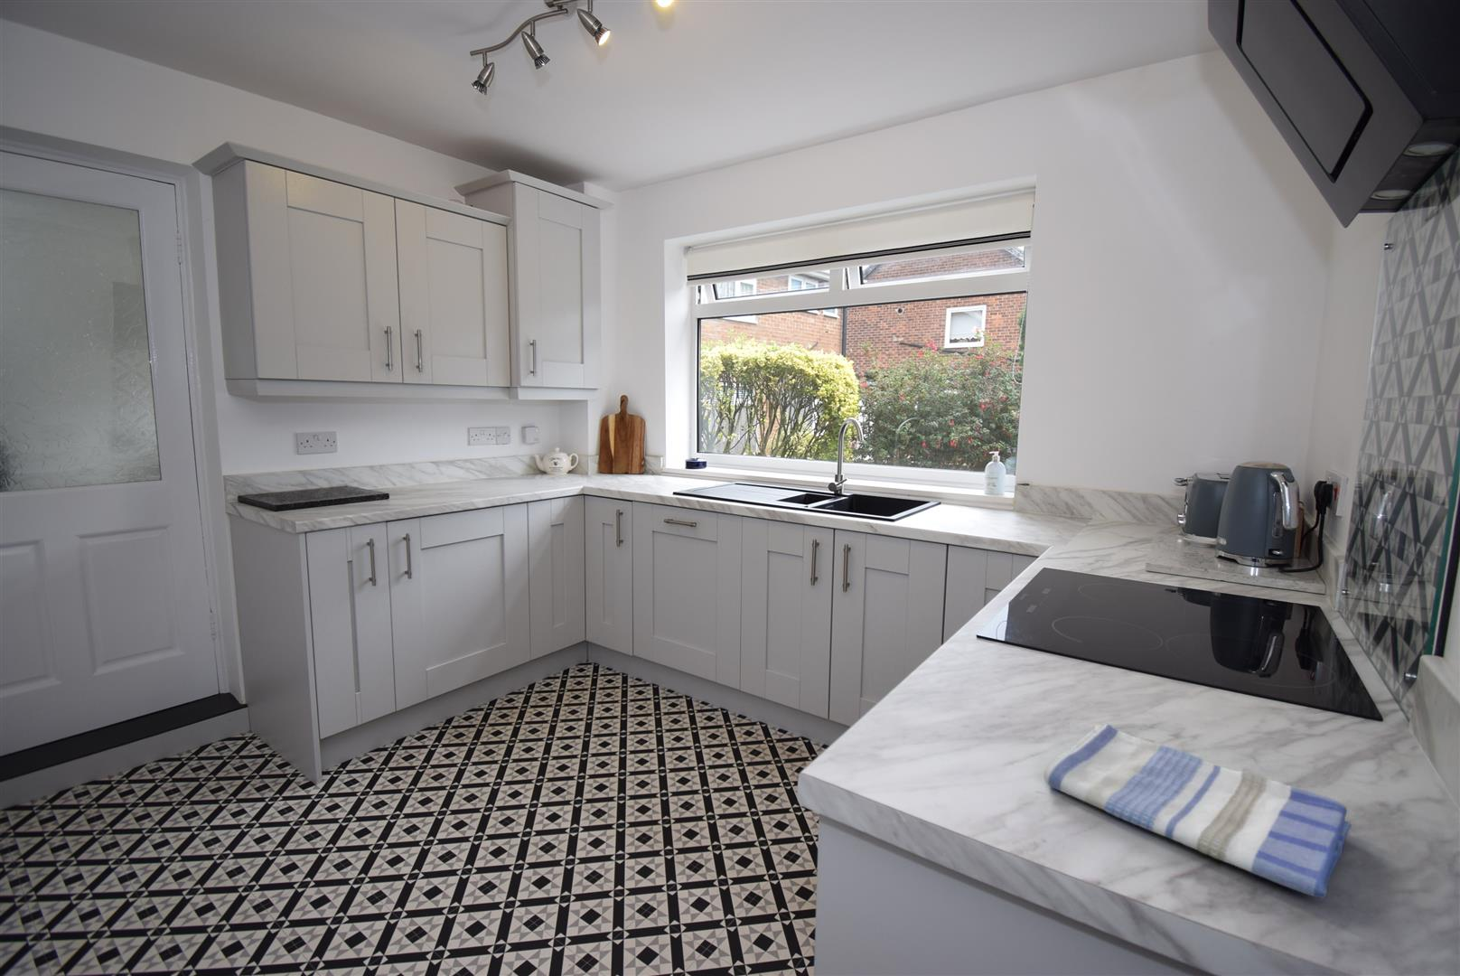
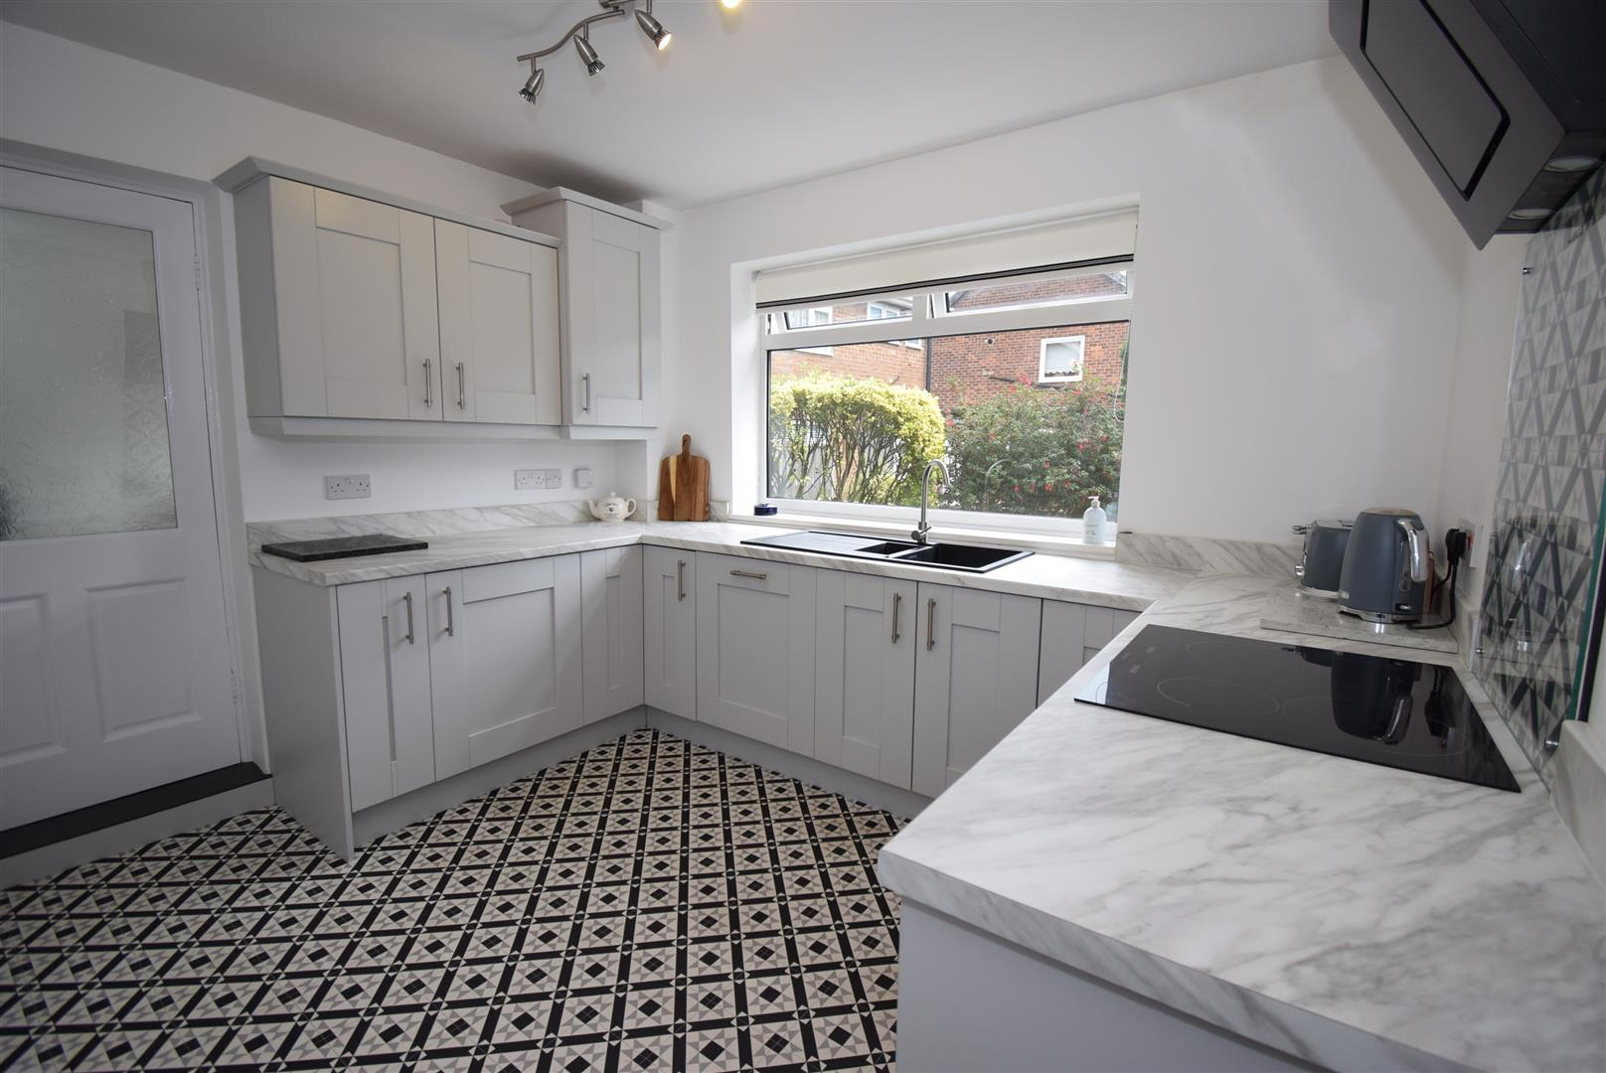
- dish towel [1043,723,1352,899]
